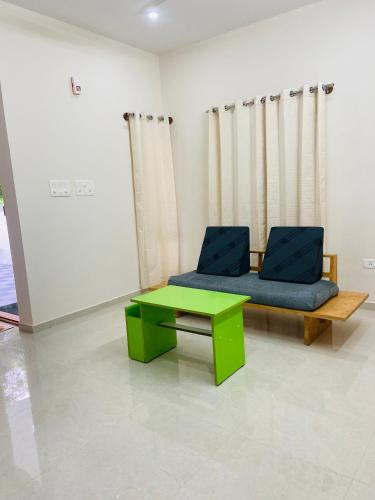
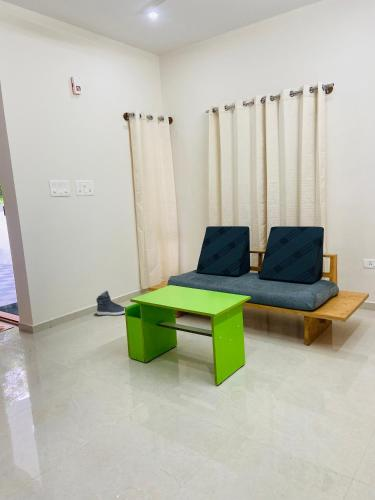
+ sneaker [95,290,126,316]
